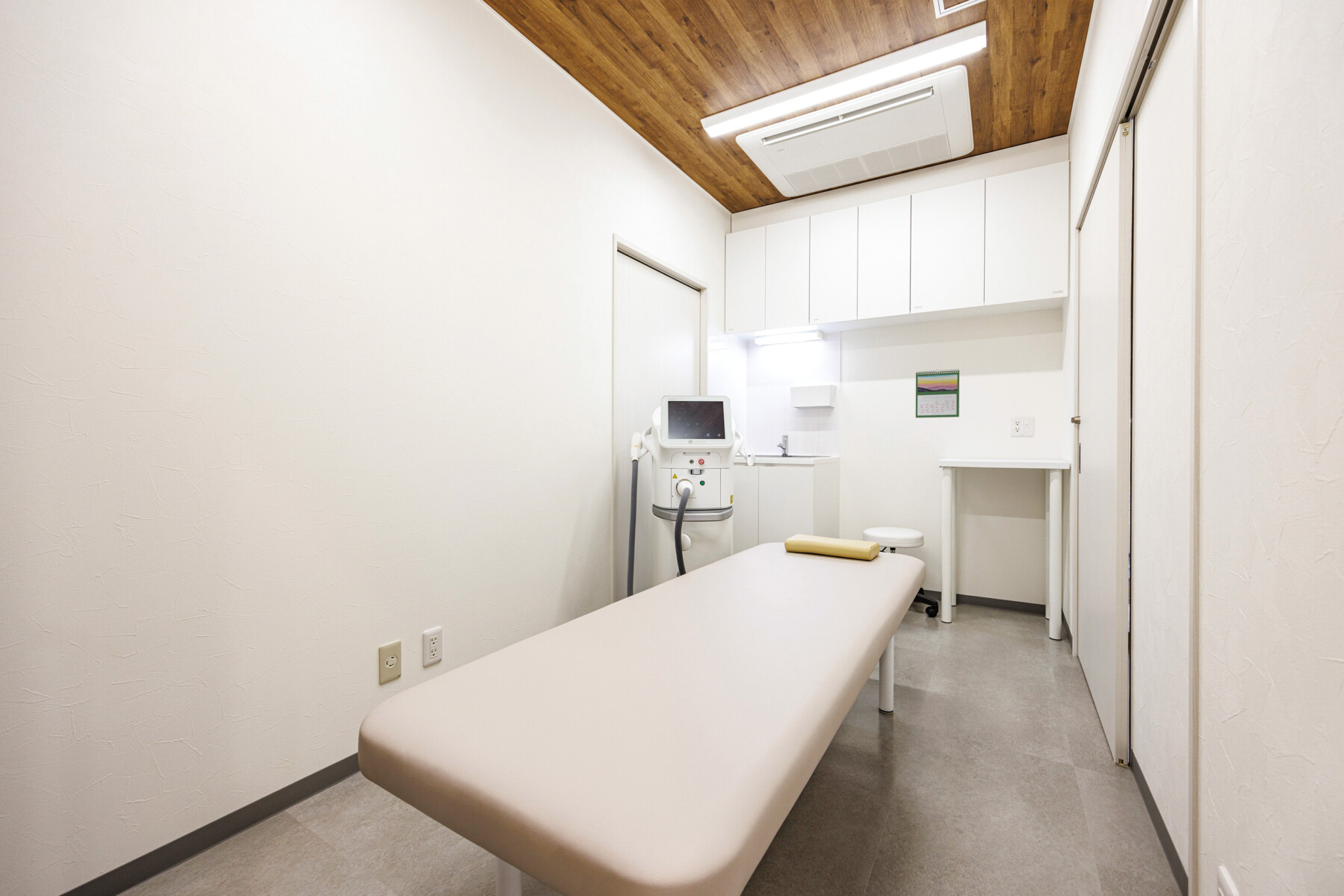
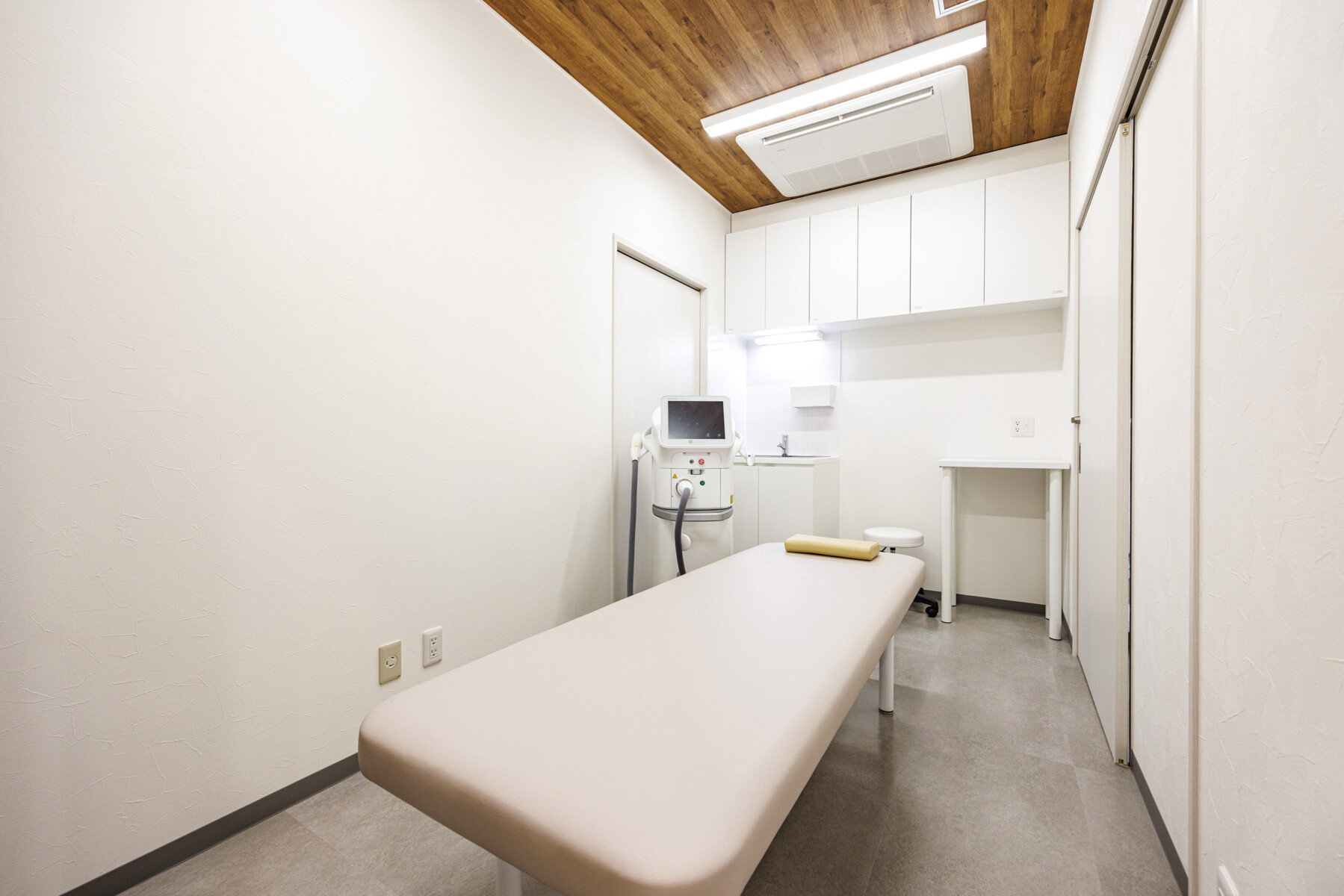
- calendar [915,369,960,419]
